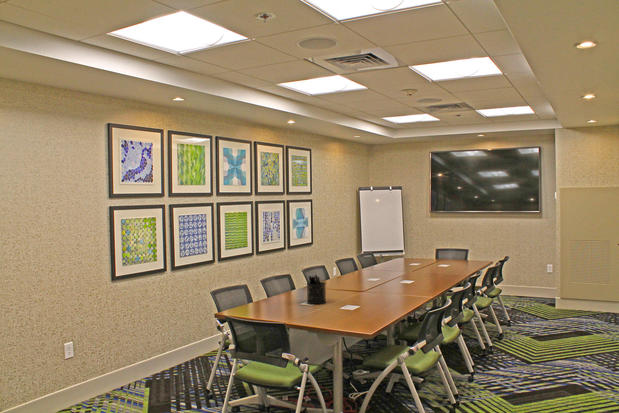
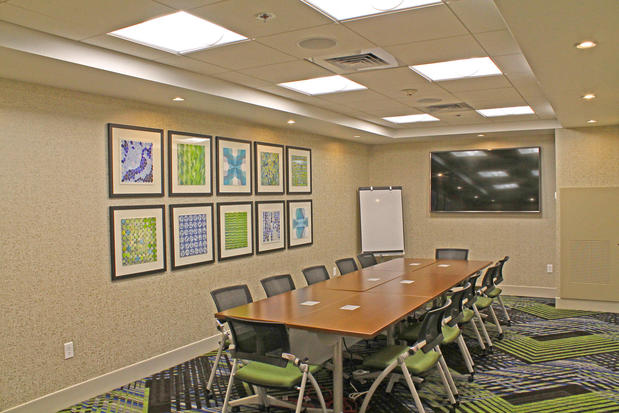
- pen holder [305,273,327,305]
